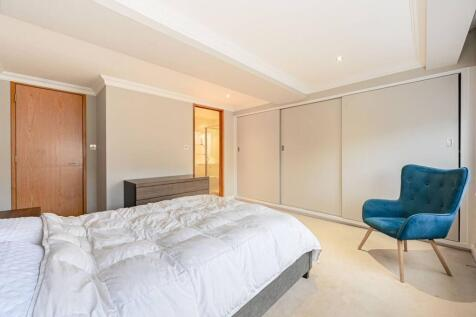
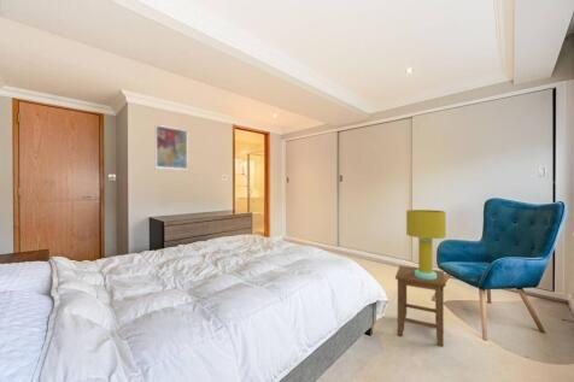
+ wall art [154,124,189,171]
+ table lamp [405,208,447,280]
+ stool [394,265,447,347]
